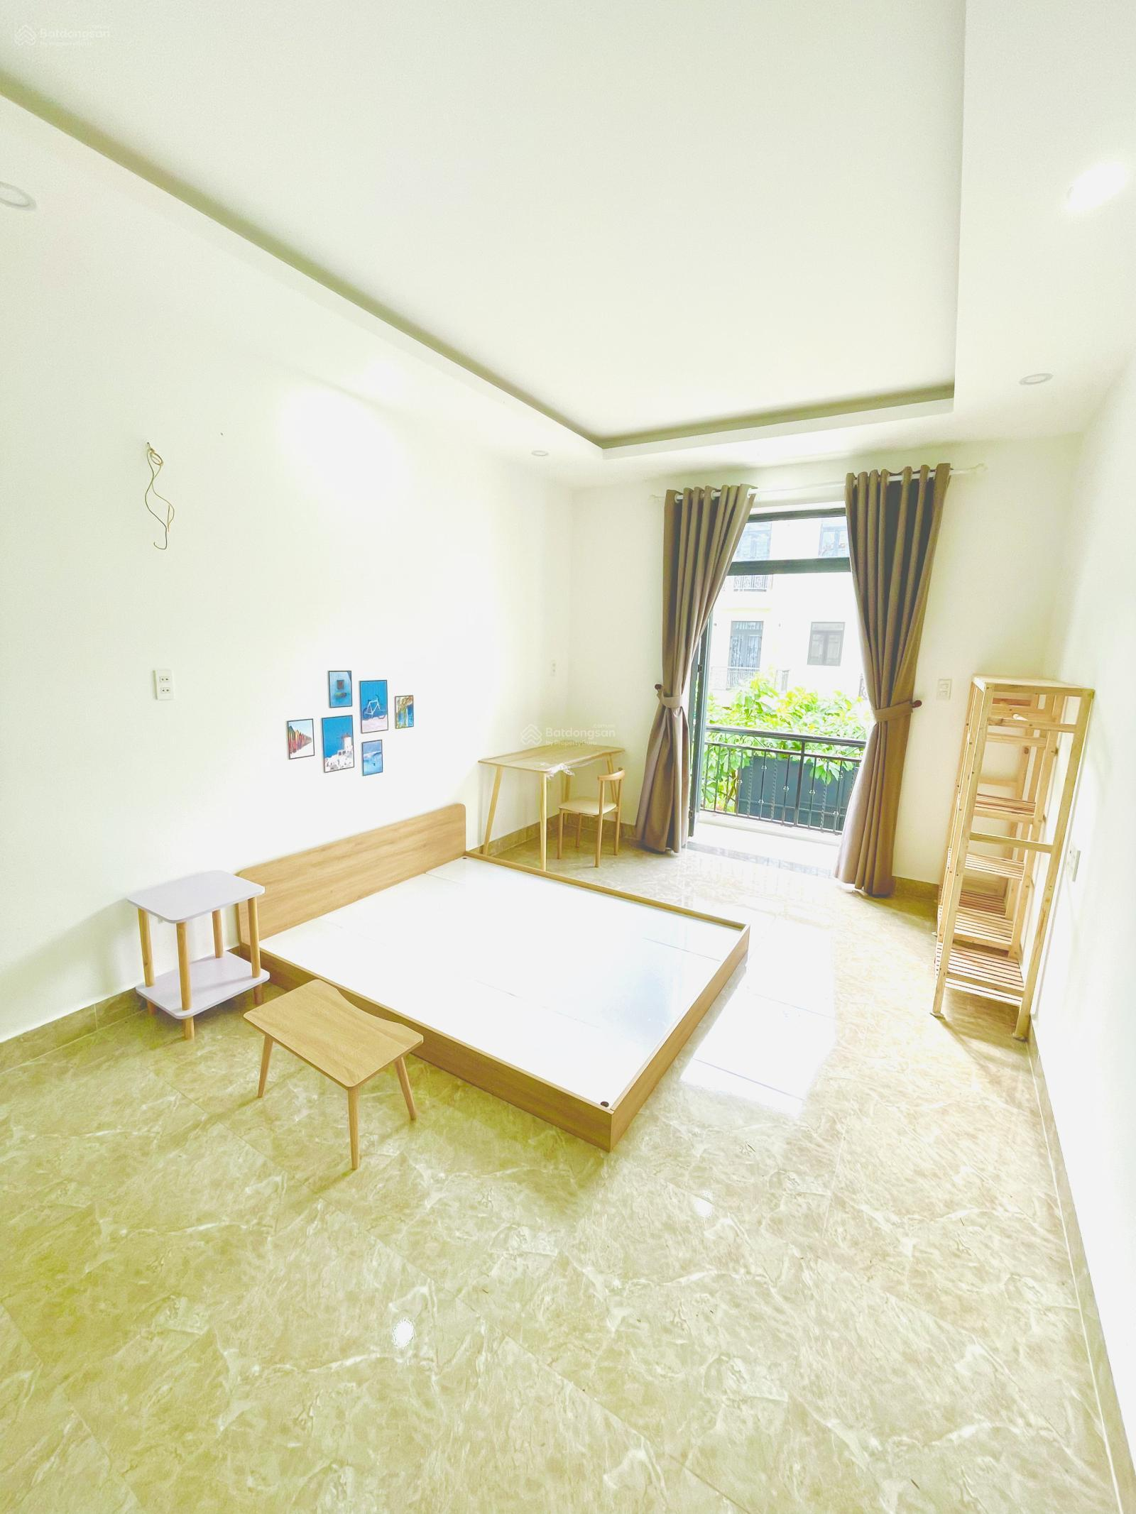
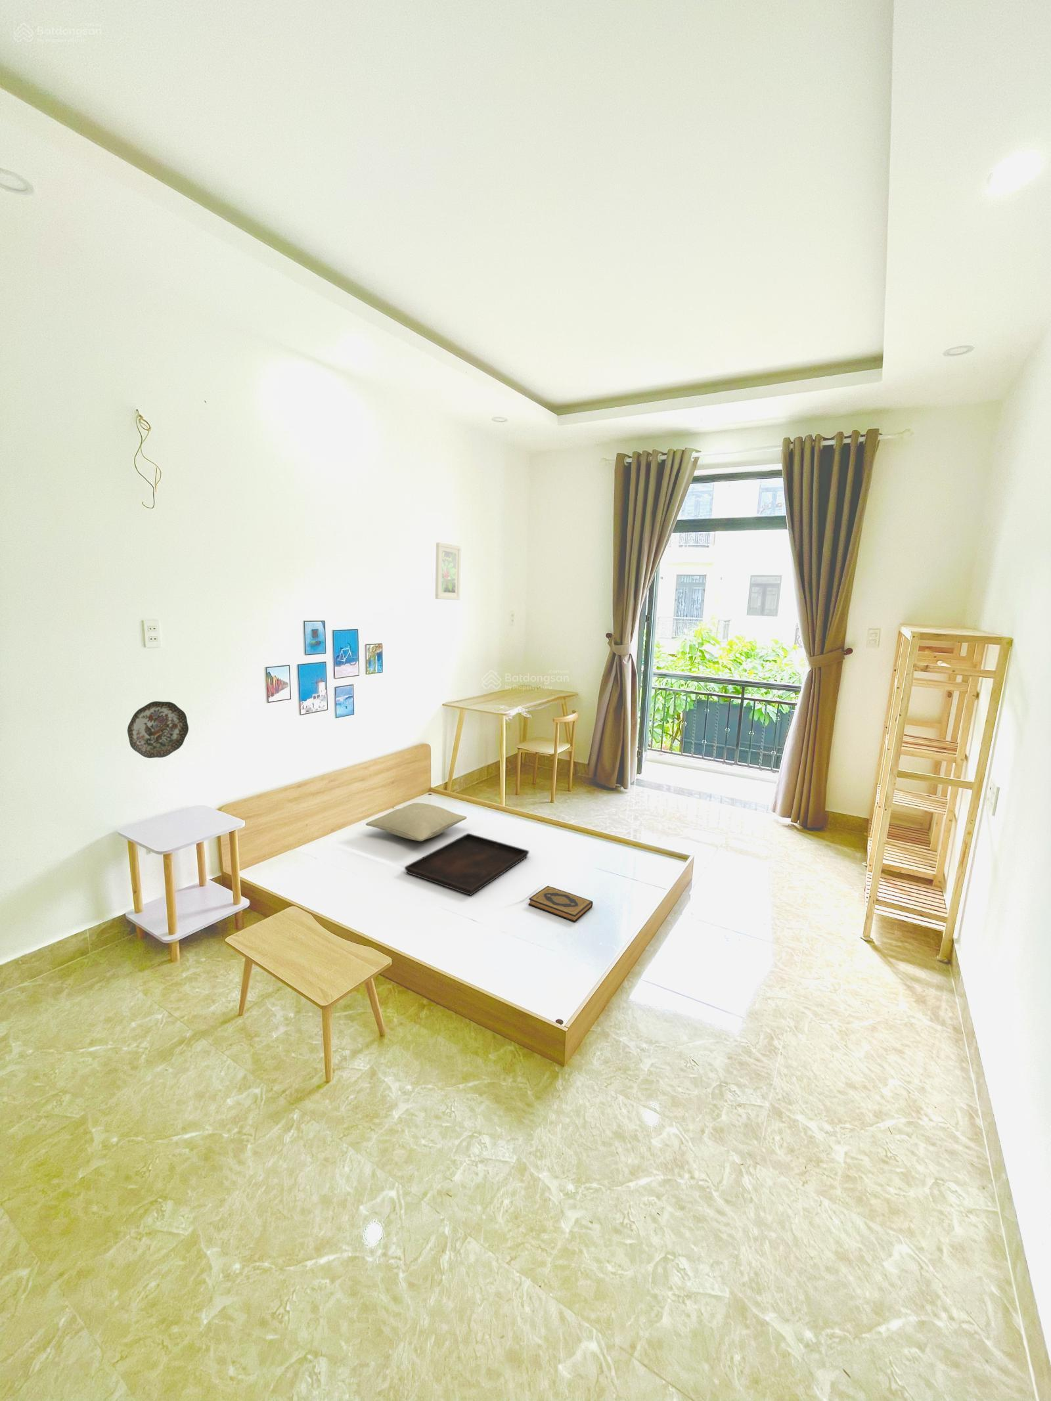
+ hardback book [528,885,593,923]
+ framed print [435,542,461,601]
+ decorative plate [127,701,189,758]
+ pillow [365,802,468,842]
+ serving tray [404,832,530,895]
